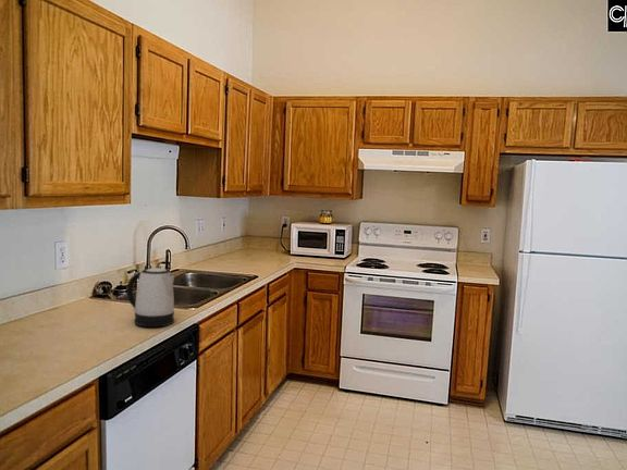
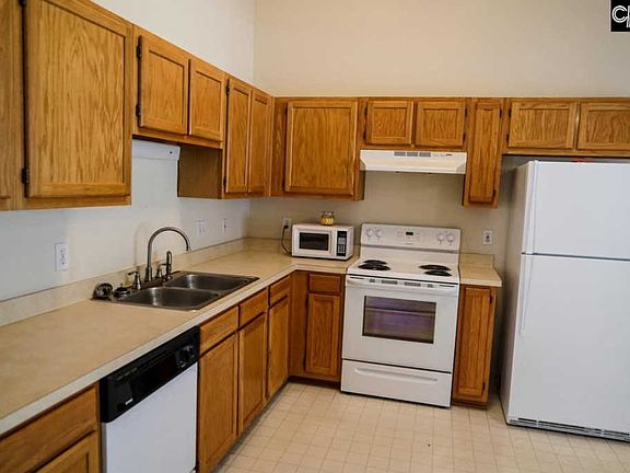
- kettle [126,267,175,327]
